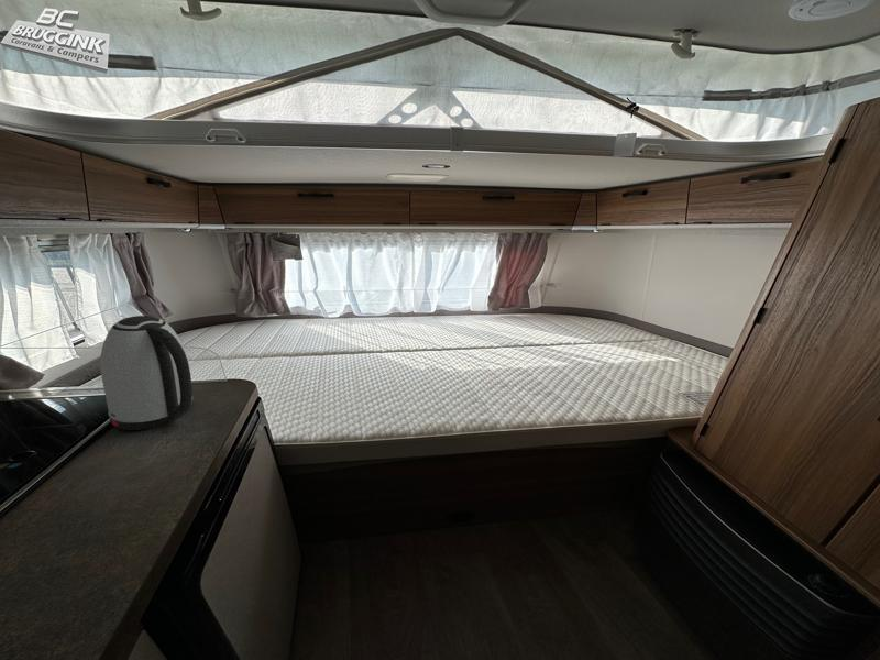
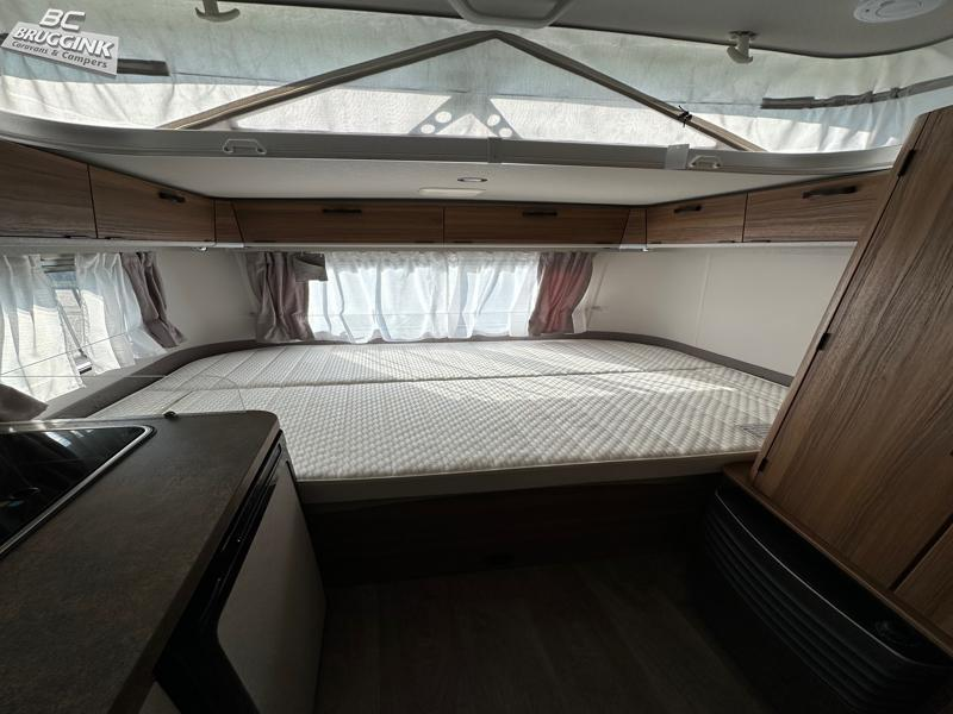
- kettle [99,315,194,431]
